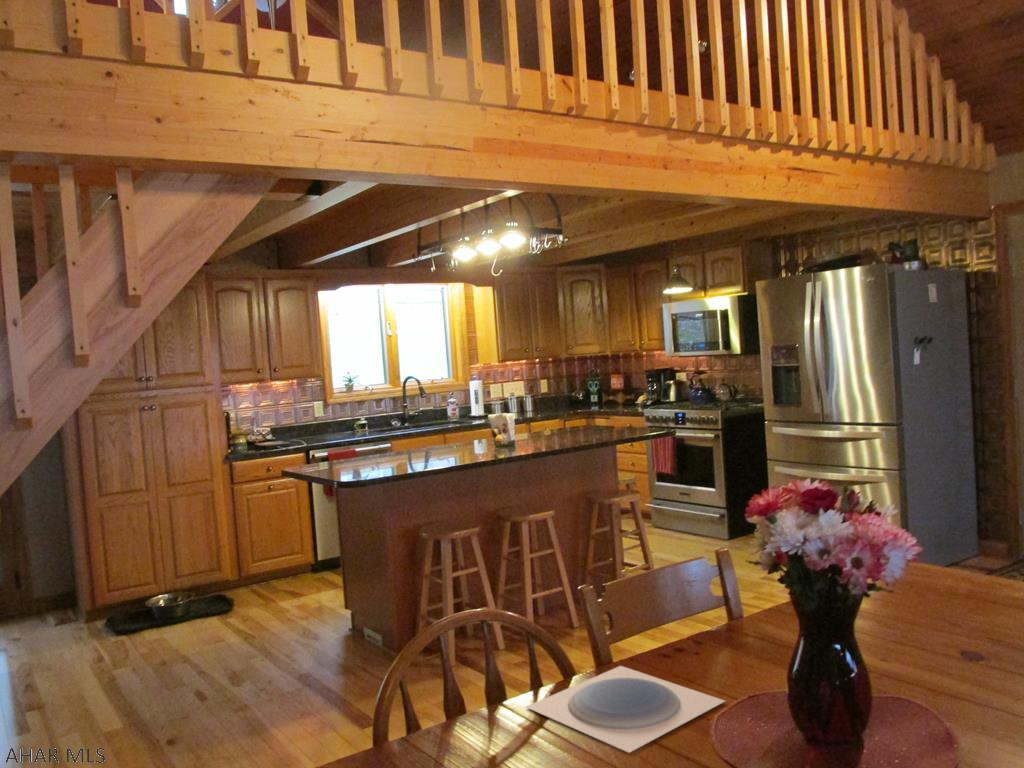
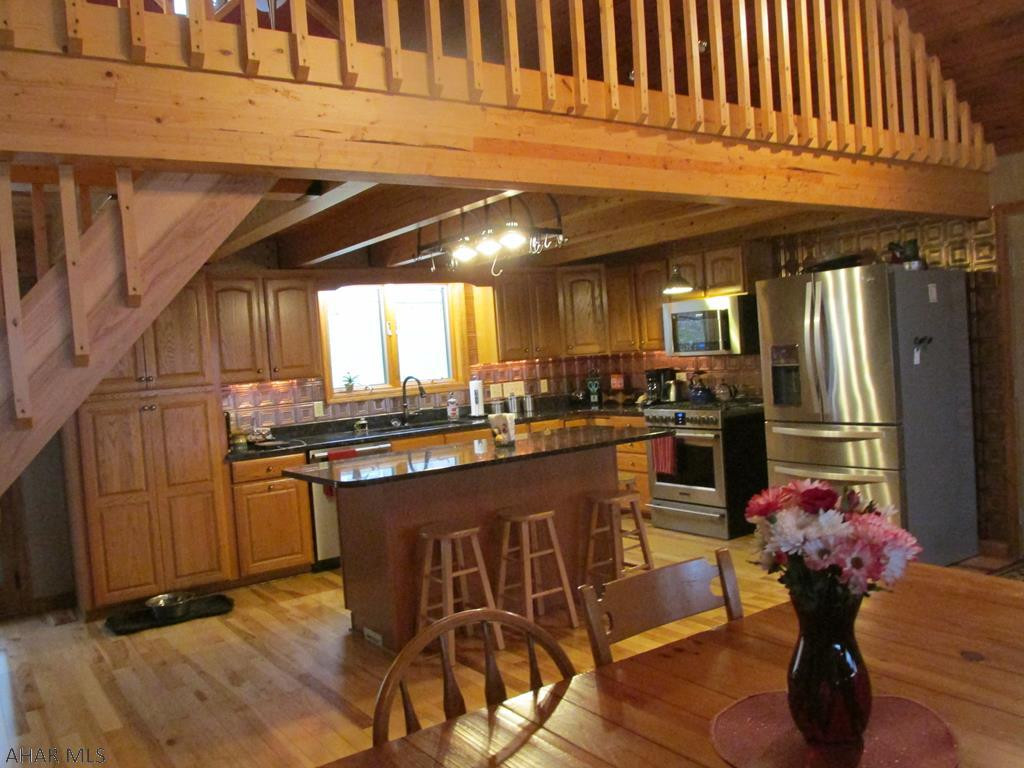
- plate [525,665,726,754]
